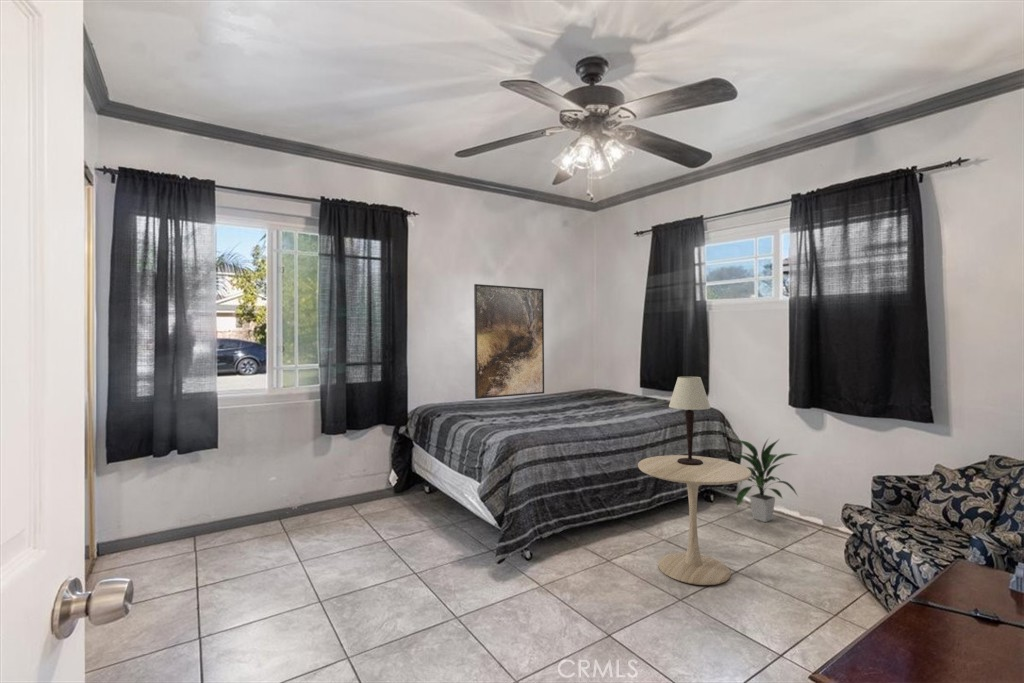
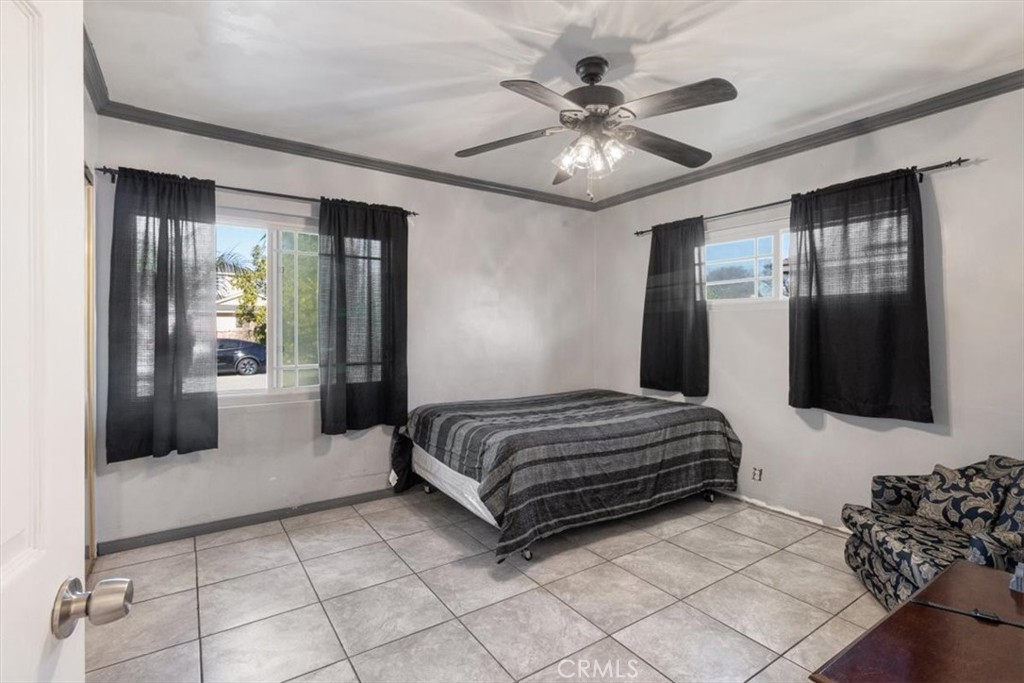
- side table [637,454,751,586]
- indoor plant [730,437,799,523]
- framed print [473,283,545,400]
- table lamp [668,376,711,465]
